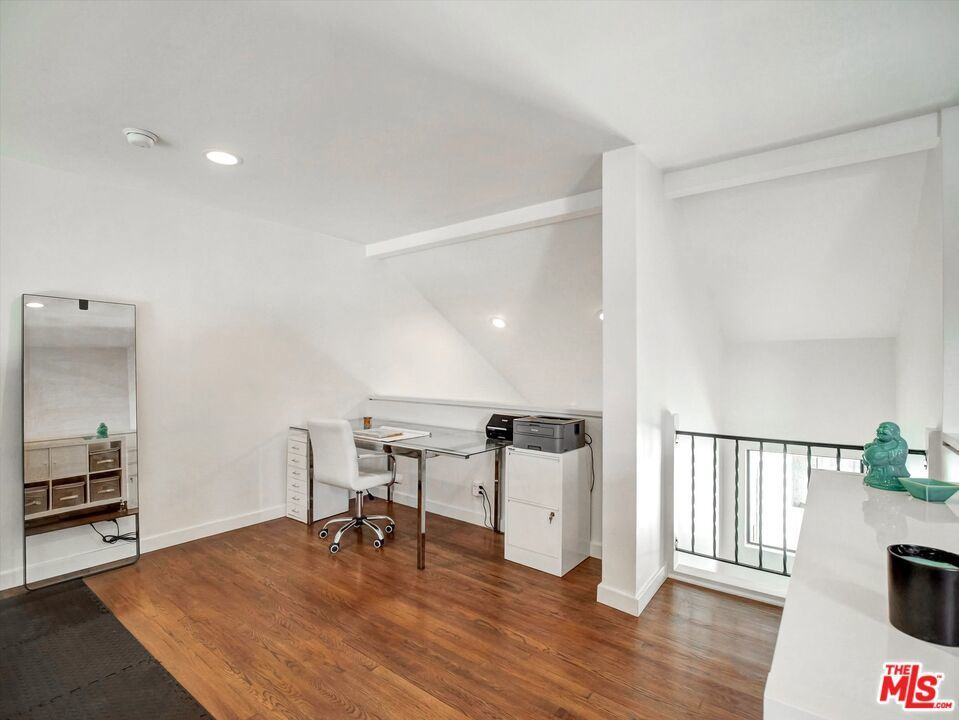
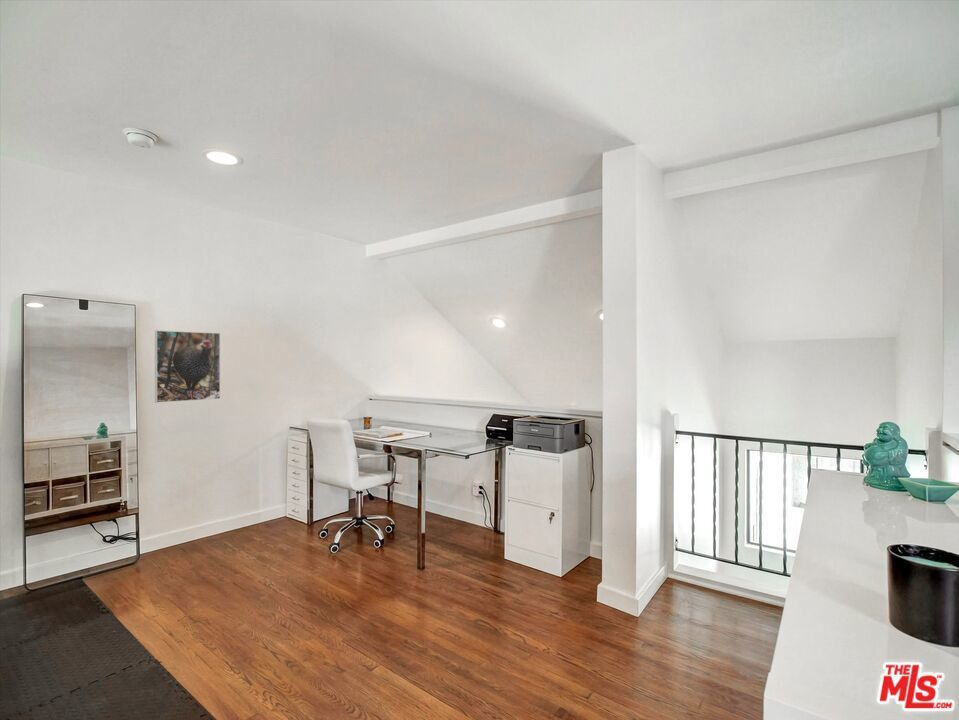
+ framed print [154,330,221,404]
